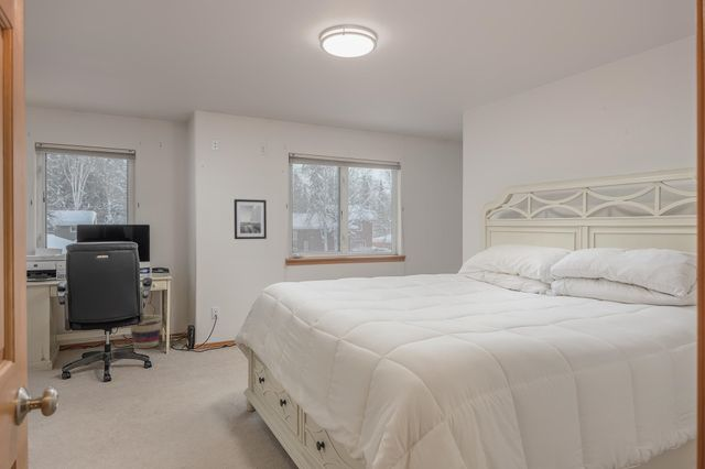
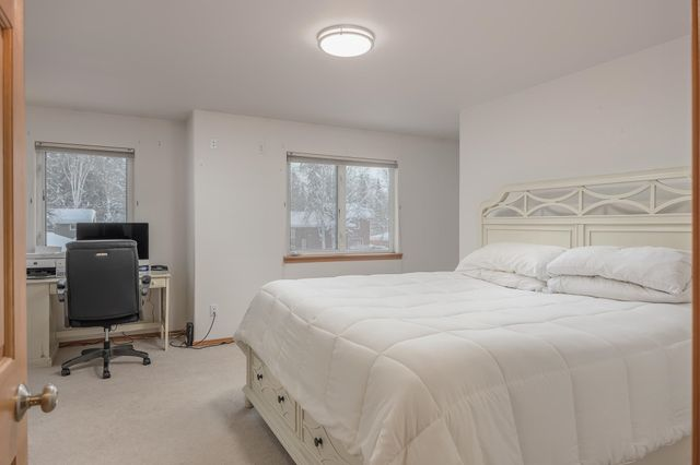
- wall art [234,198,268,240]
- basket [129,314,163,349]
